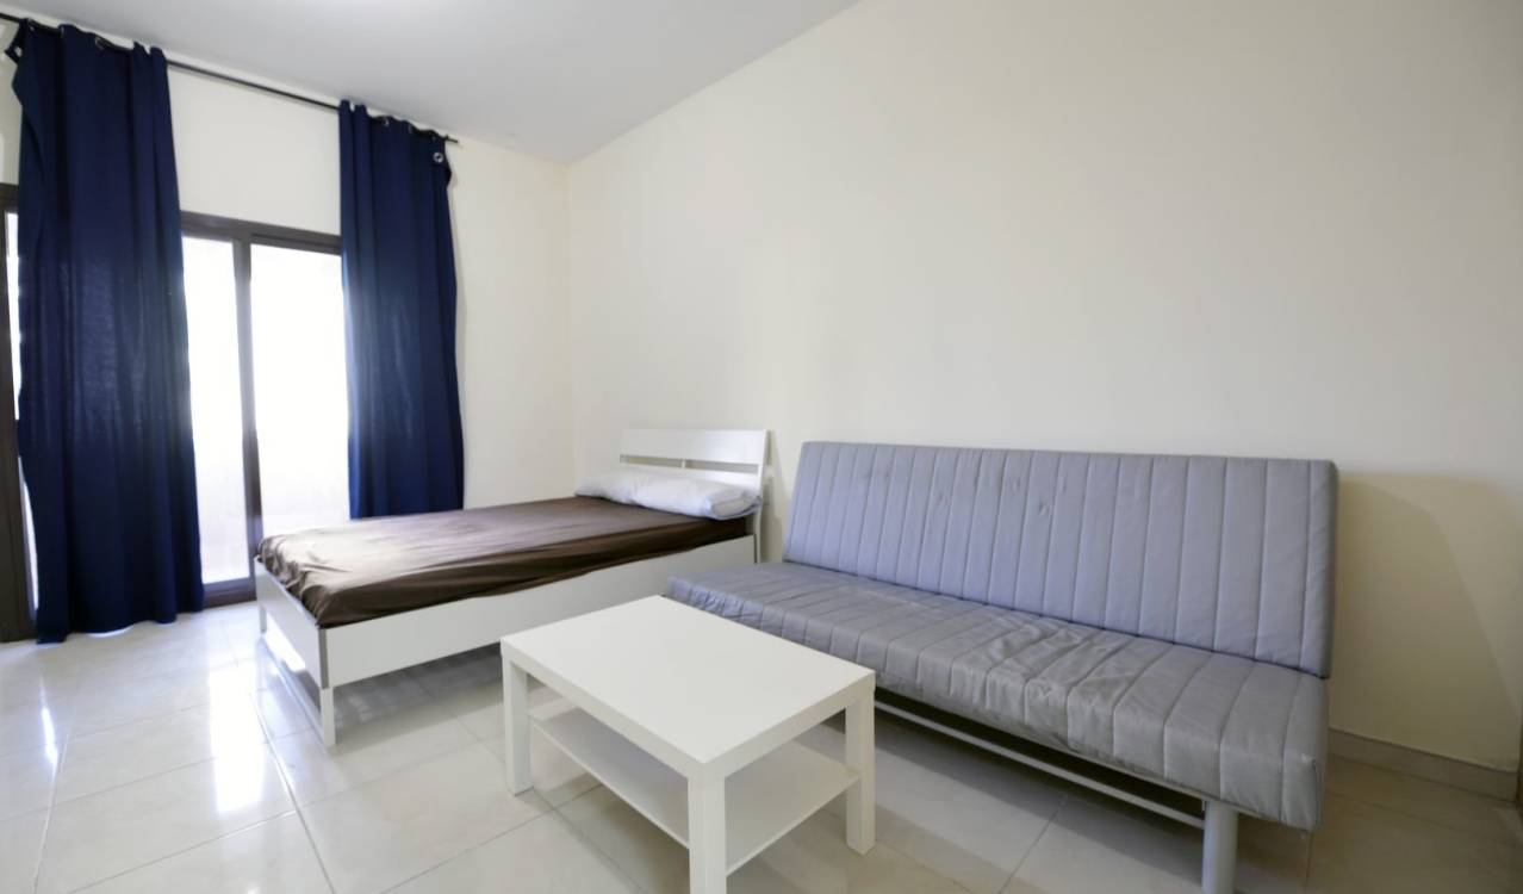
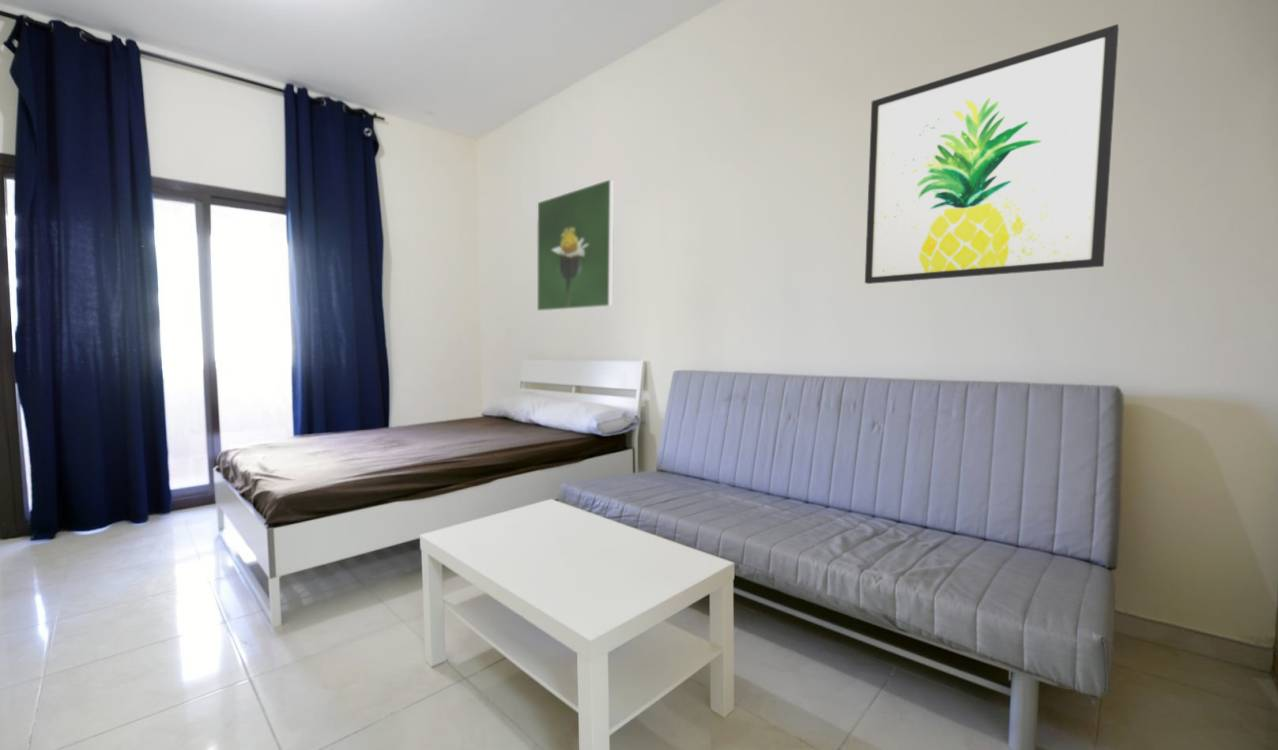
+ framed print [536,178,615,312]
+ wall art [864,23,1120,285]
